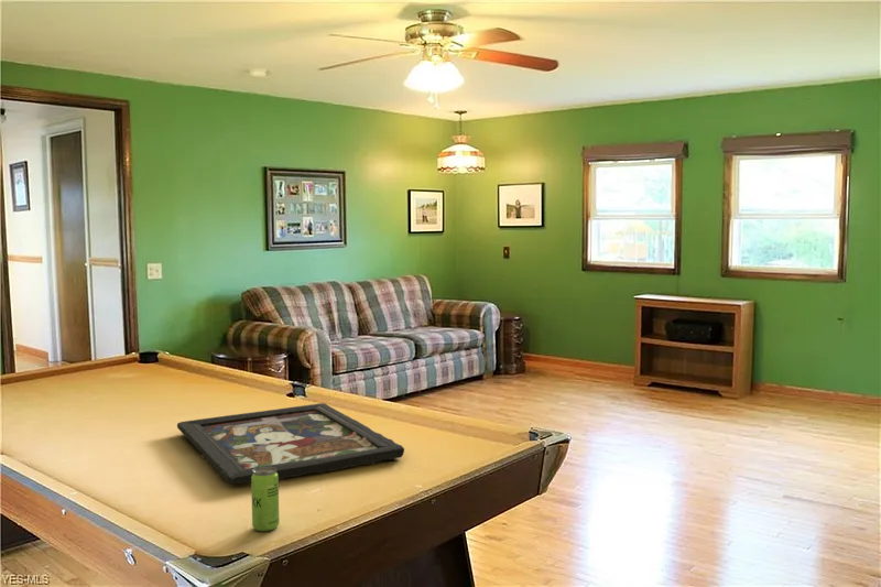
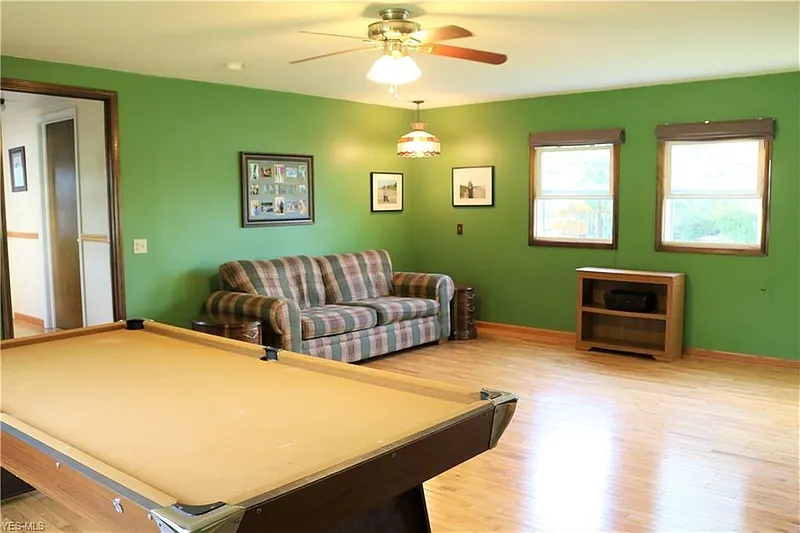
- board game [176,402,405,485]
- beverage can [250,467,281,532]
